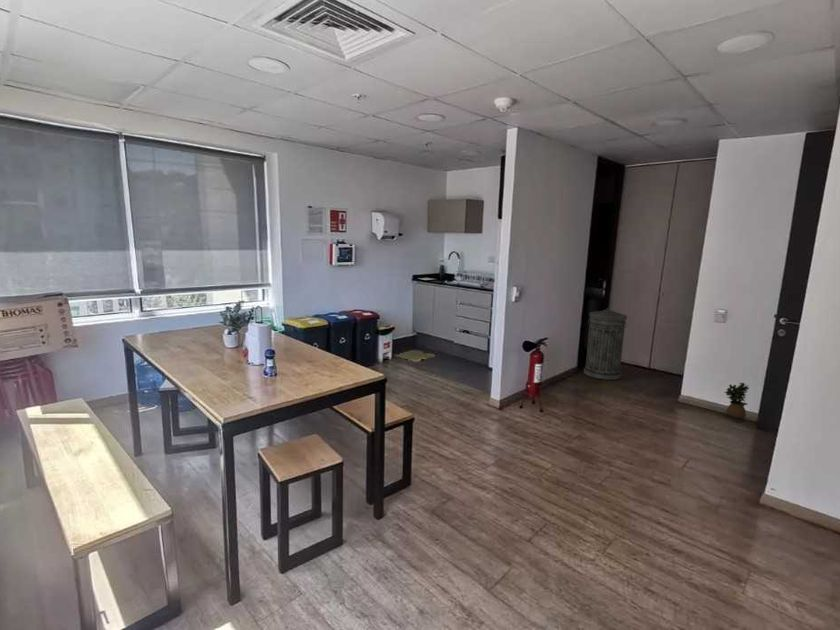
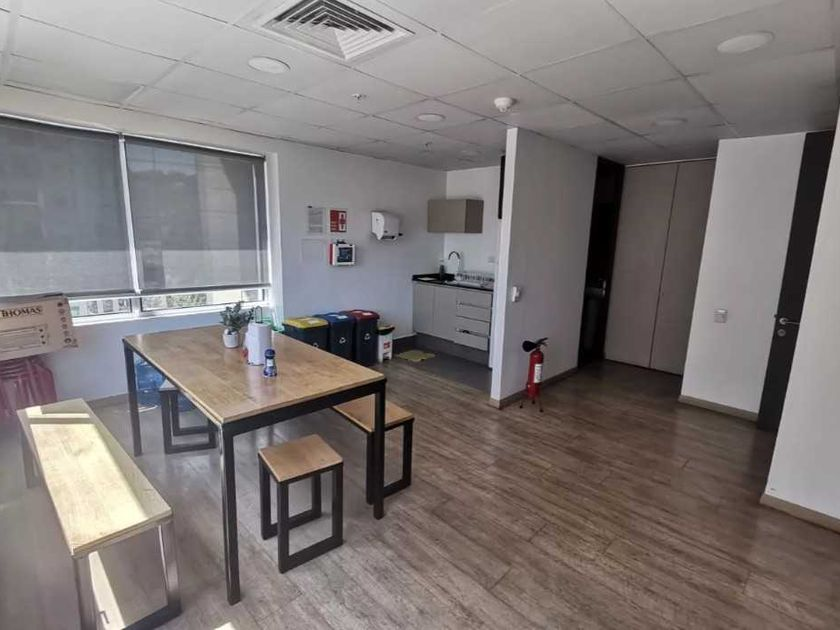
- potted plant [723,381,750,423]
- trash can [583,307,628,381]
